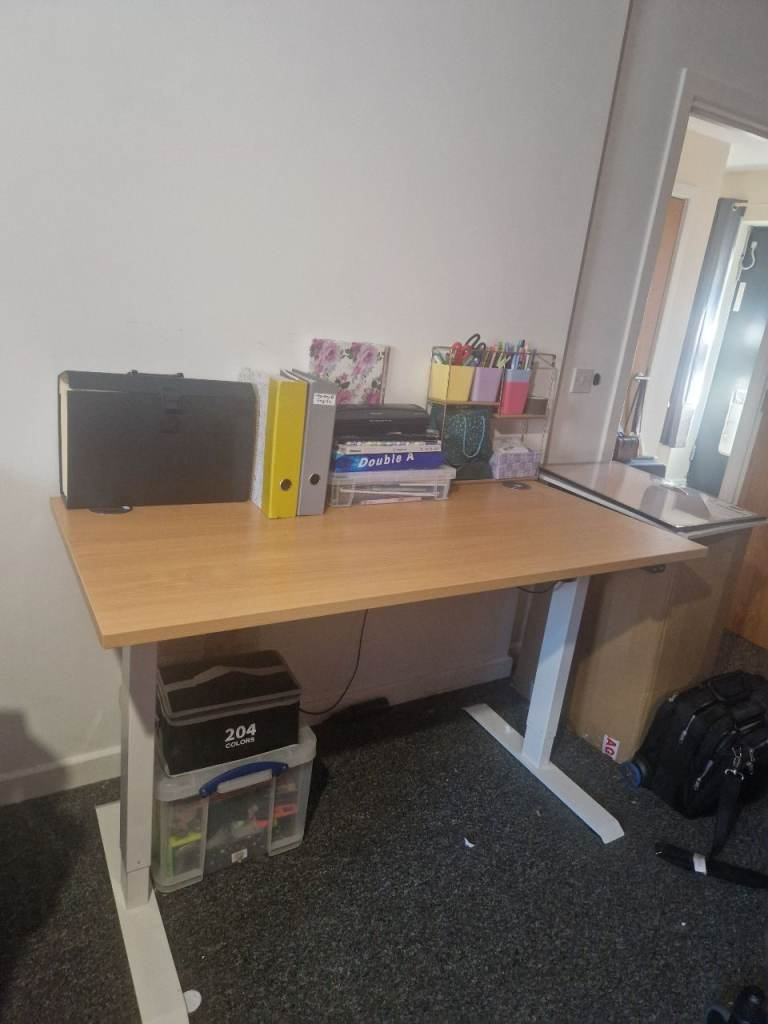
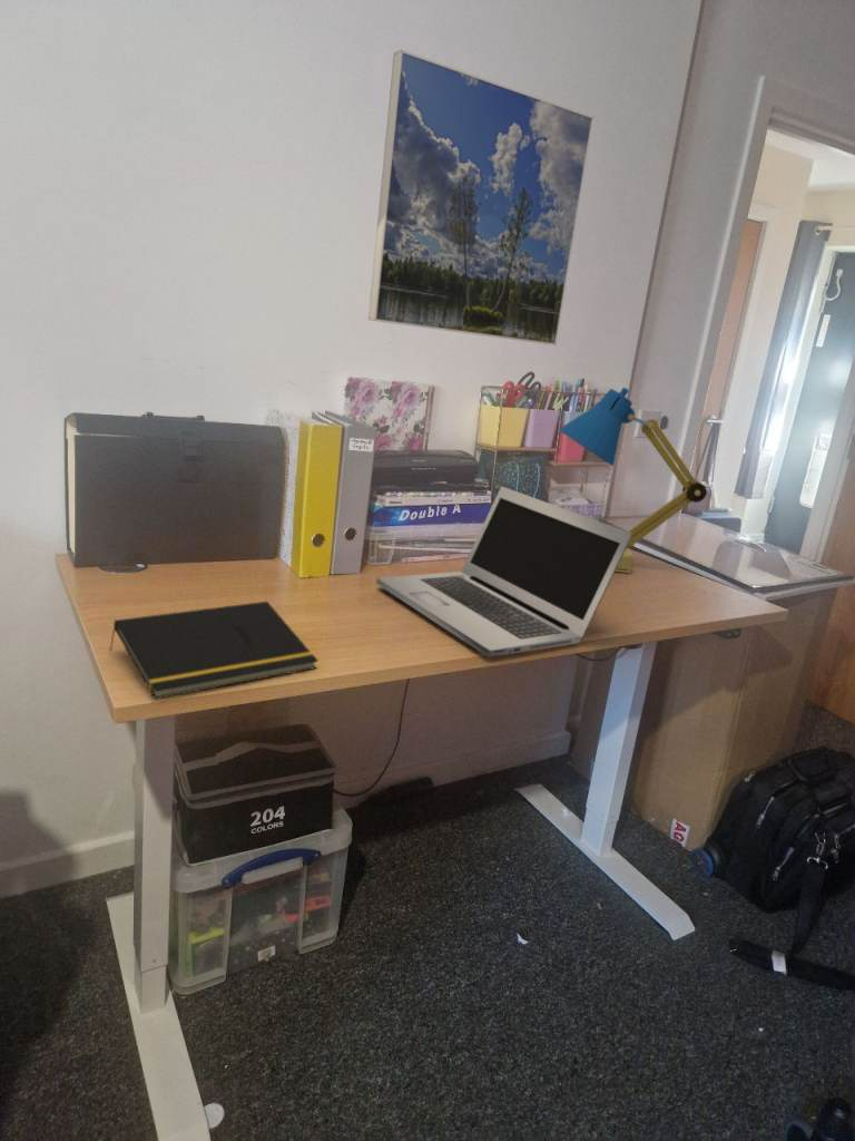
+ notepad [108,601,318,700]
+ desk lamp [558,387,708,574]
+ laptop [375,485,633,659]
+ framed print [367,48,594,347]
